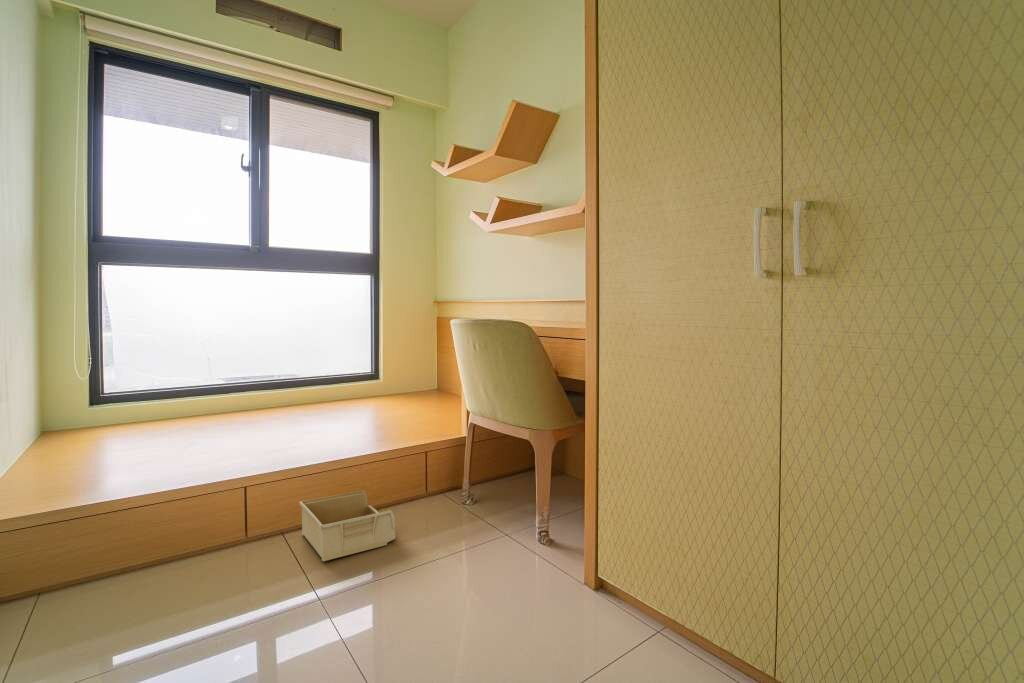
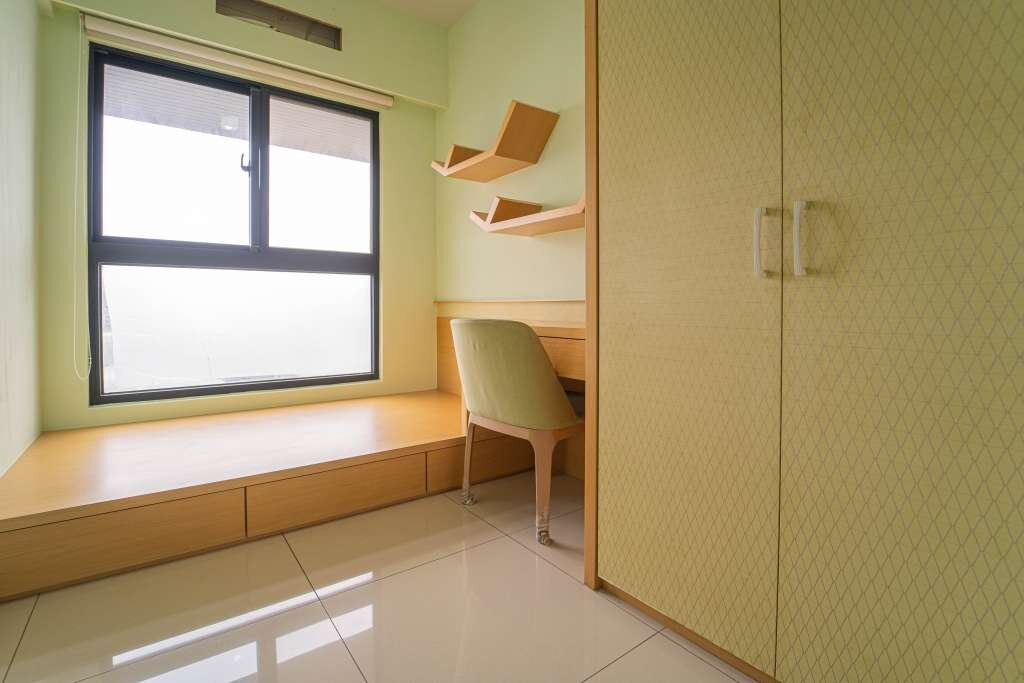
- storage bin [298,489,397,562]
